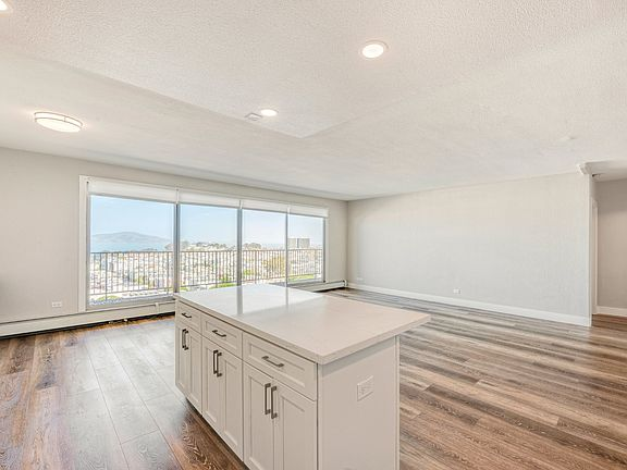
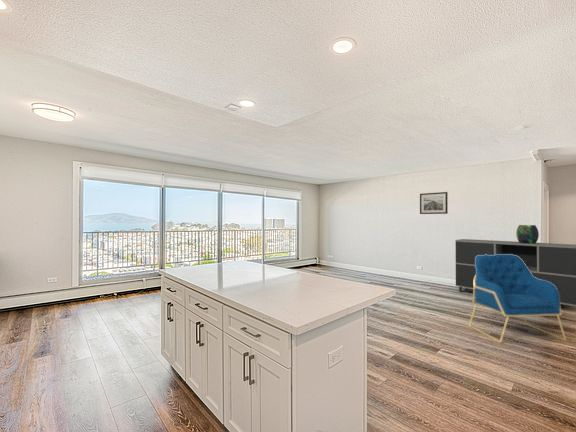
+ sideboard [455,238,576,307]
+ decorative urn [515,224,540,244]
+ armchair [468,254,567,344]
+ wall art [419,191,449,215]
